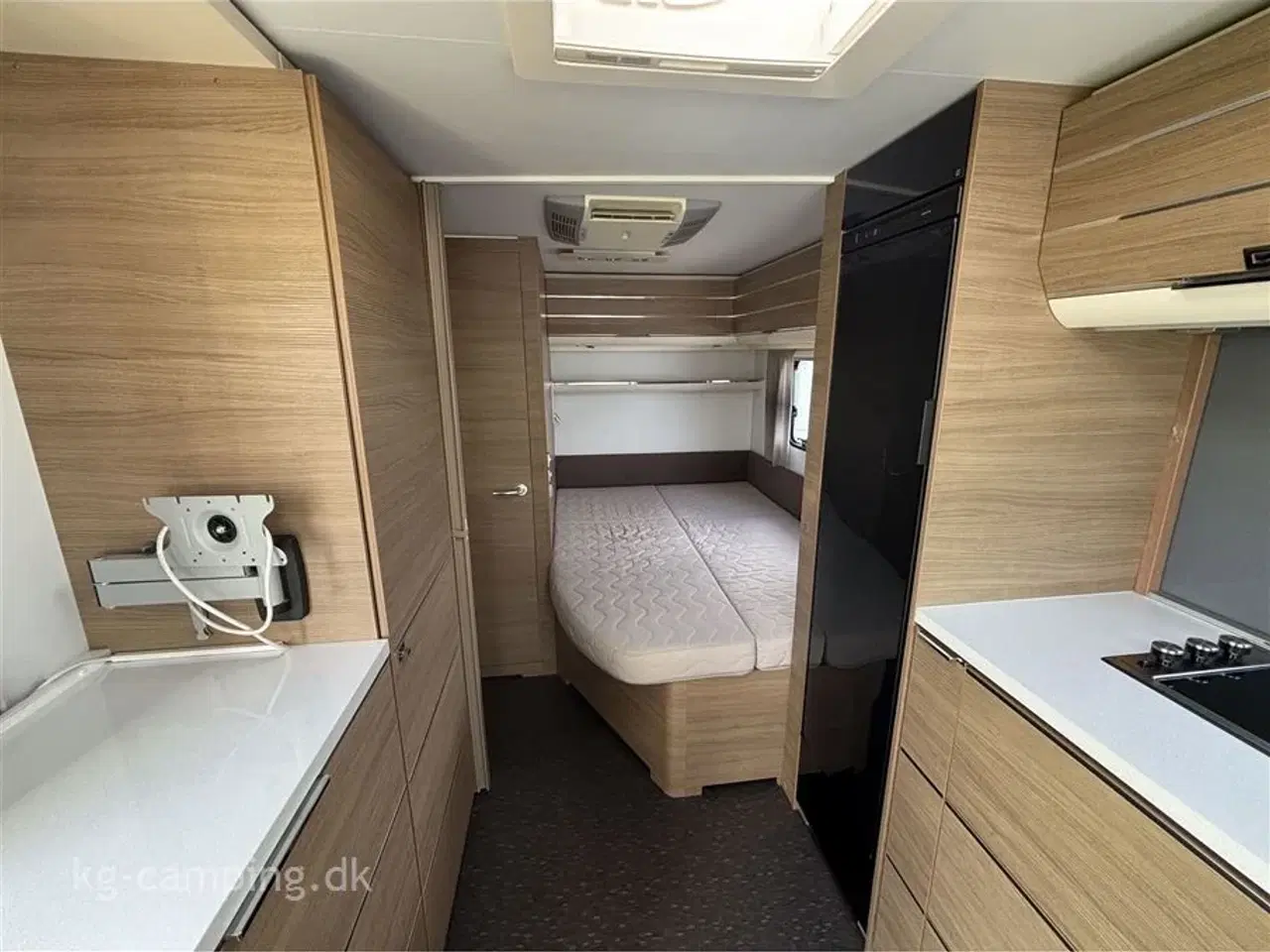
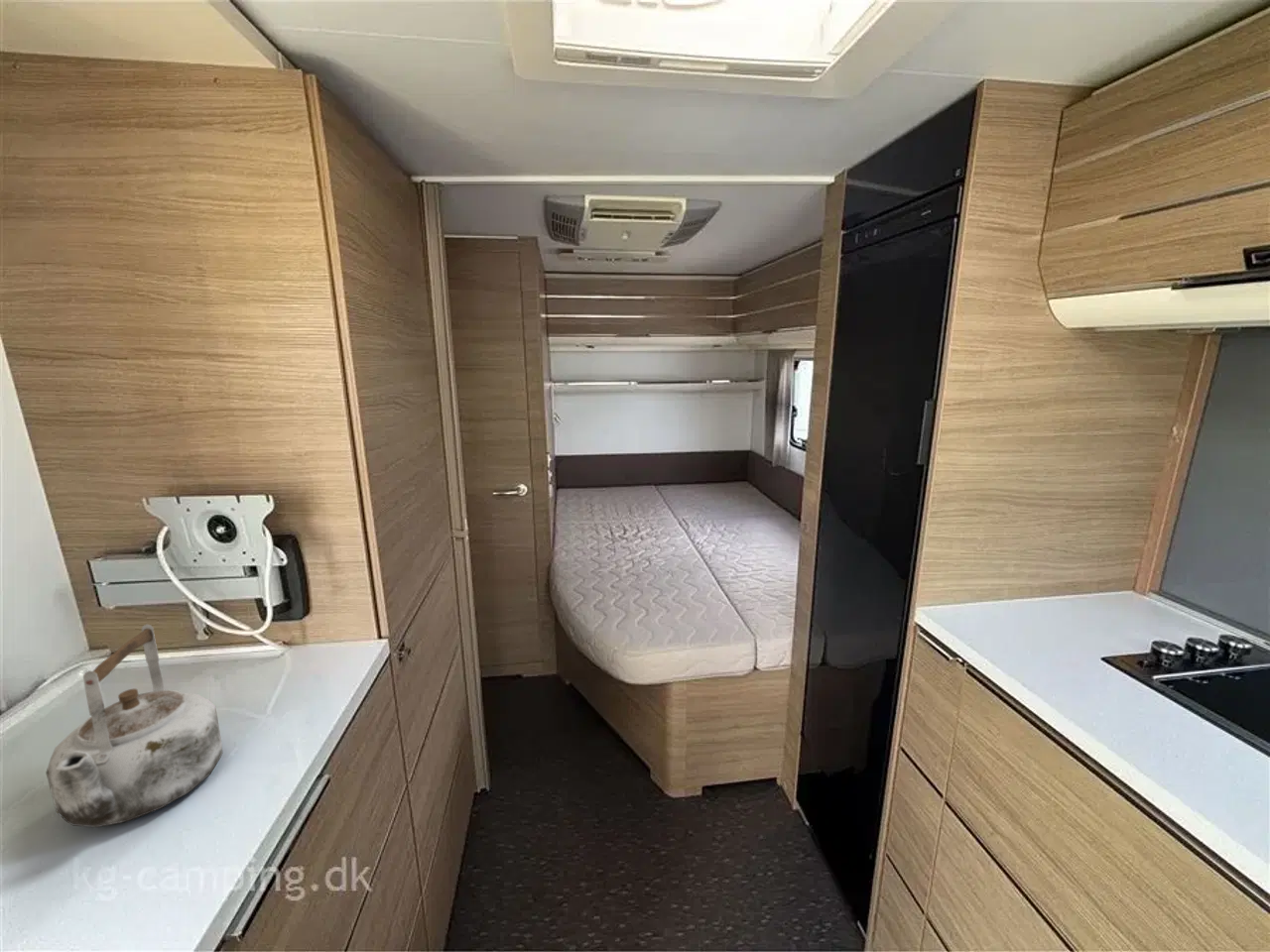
+ kettle [45,623,224,828]
